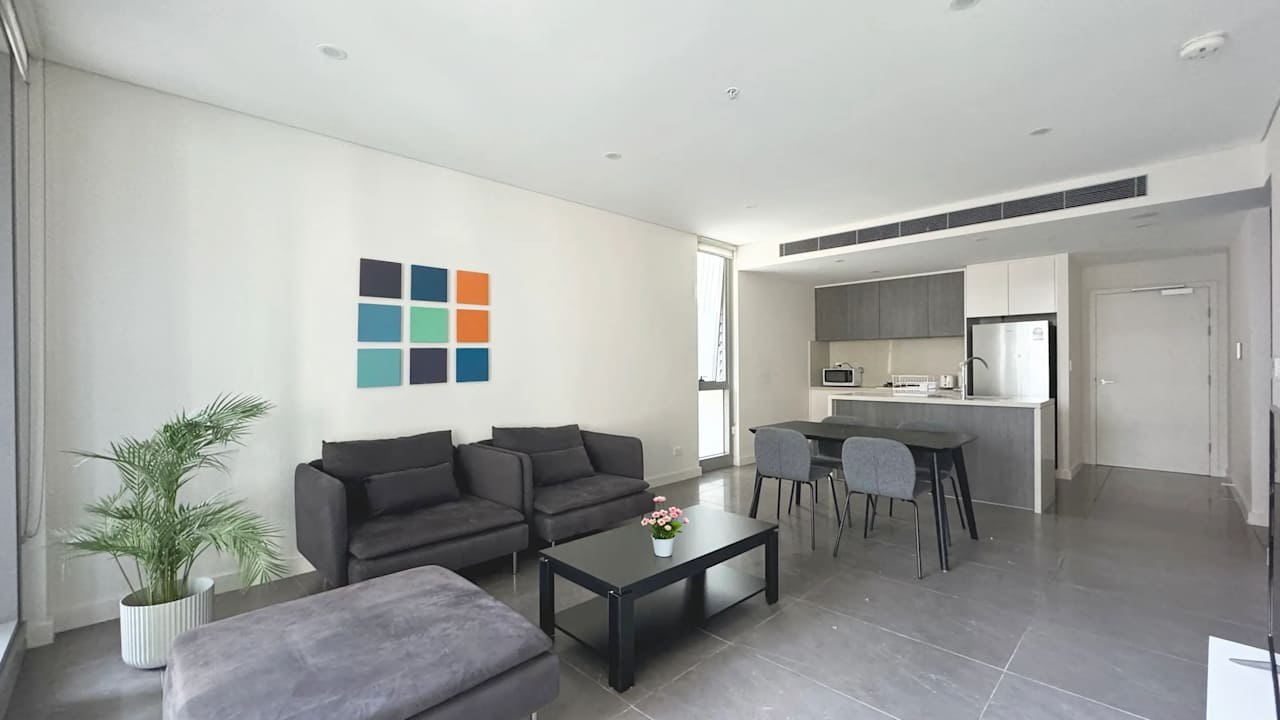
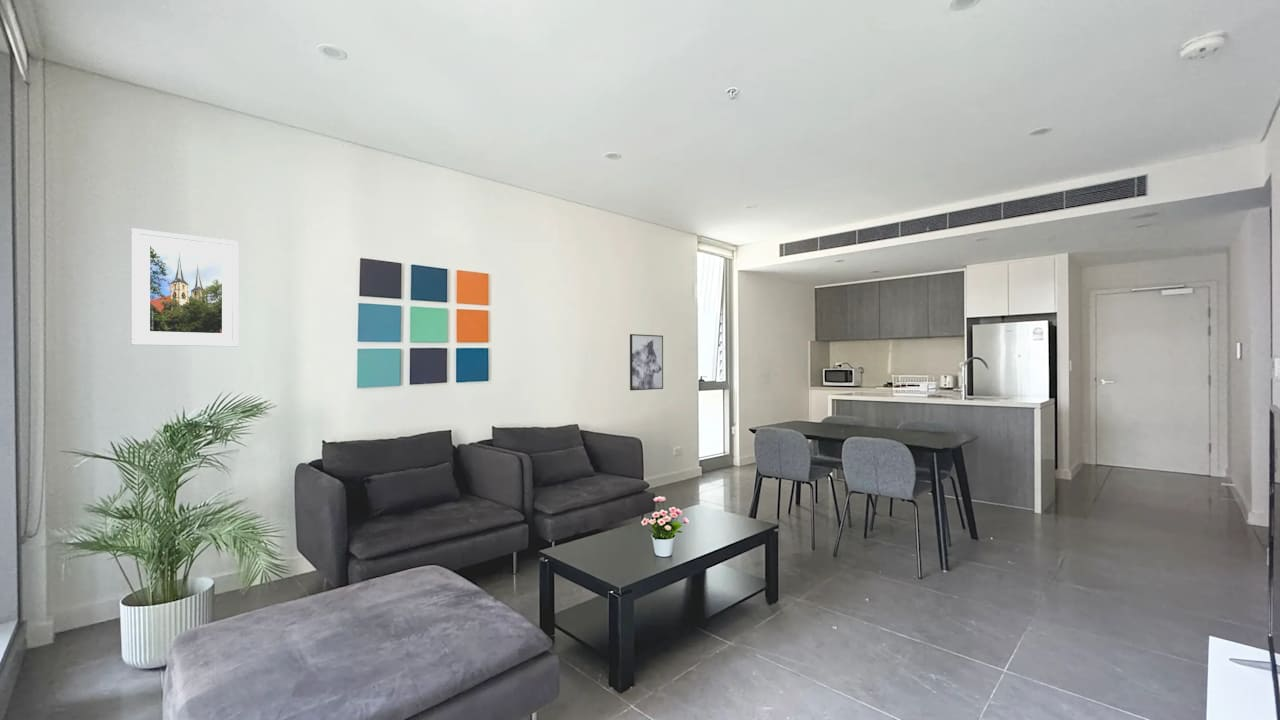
+ wall art [629,333,664,391]
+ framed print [130,227,239,348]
